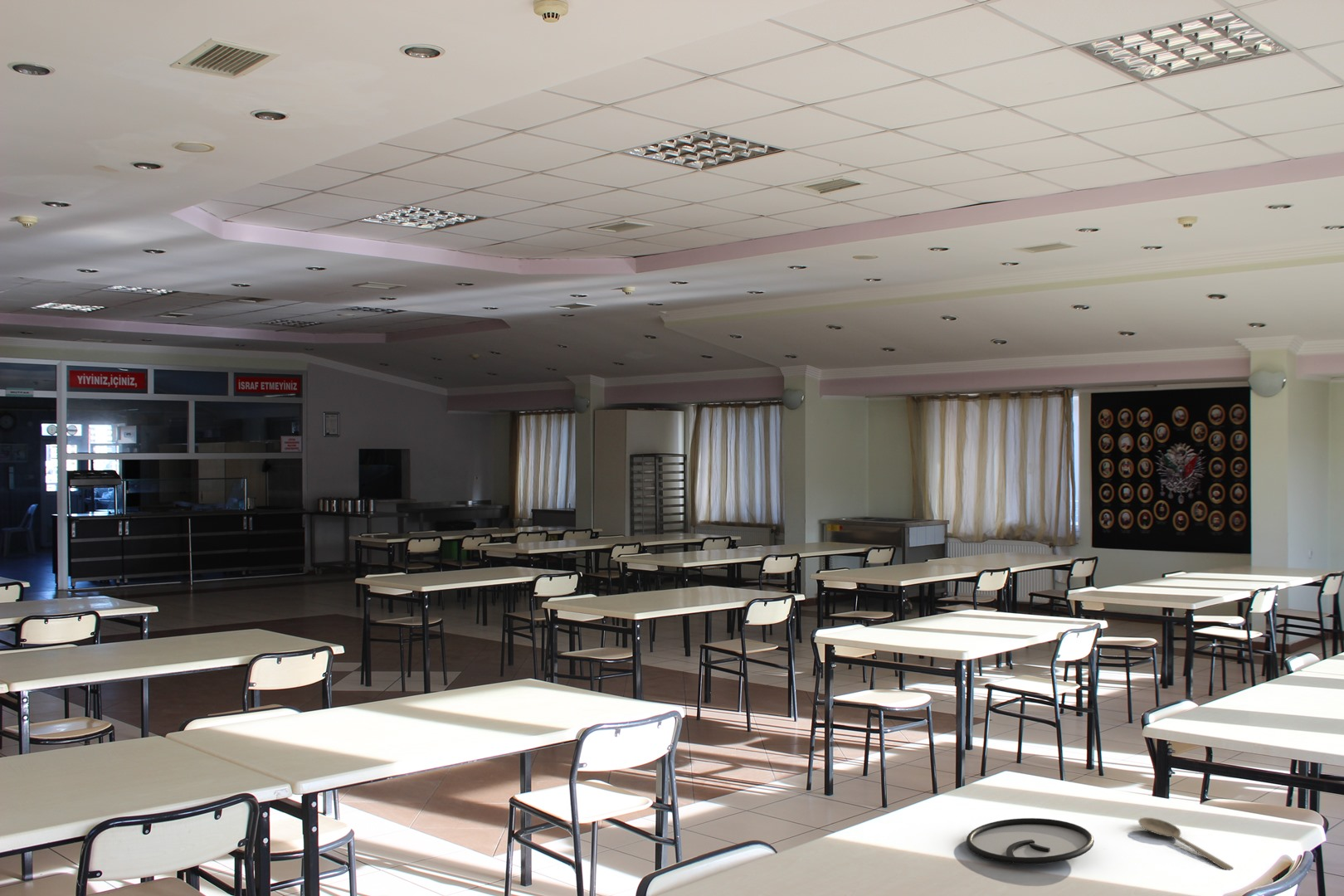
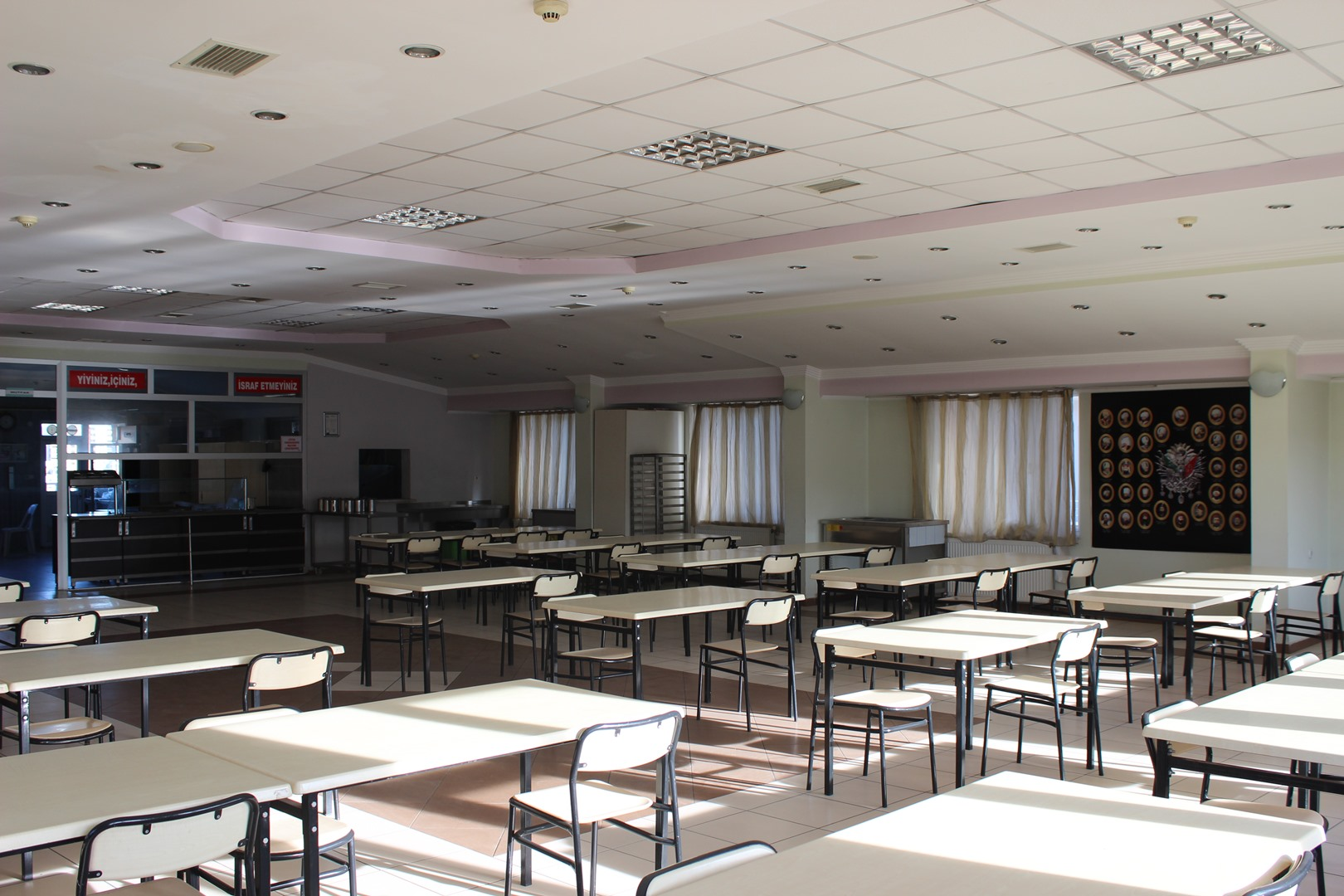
- wooden spoon [1137,816,1234,870]
- plate [966,817,1095,864]
